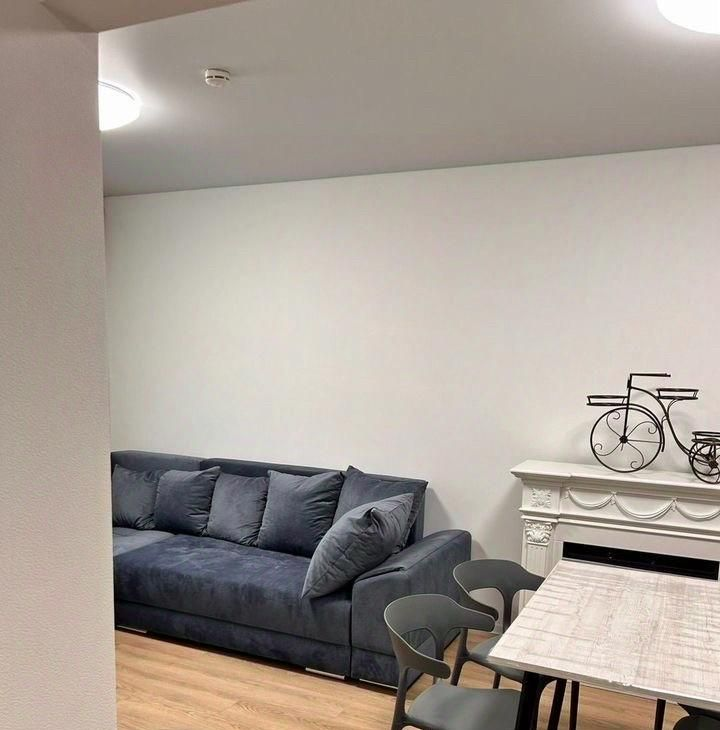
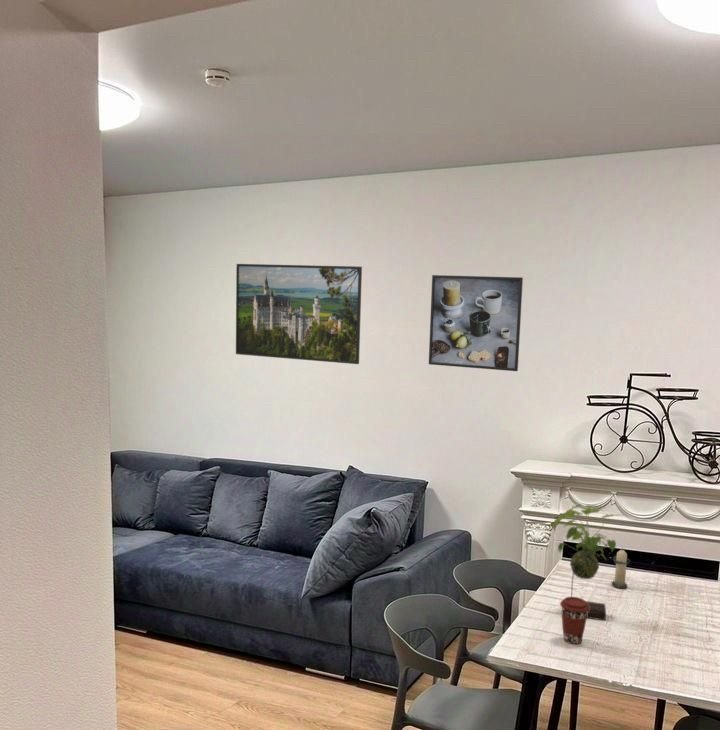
+ coffee cup [559,596,590,645]
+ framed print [235,263,363,365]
+ plant [549,503,626,621]
+ candle [610,546,631,589]
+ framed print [428,274,524,372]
